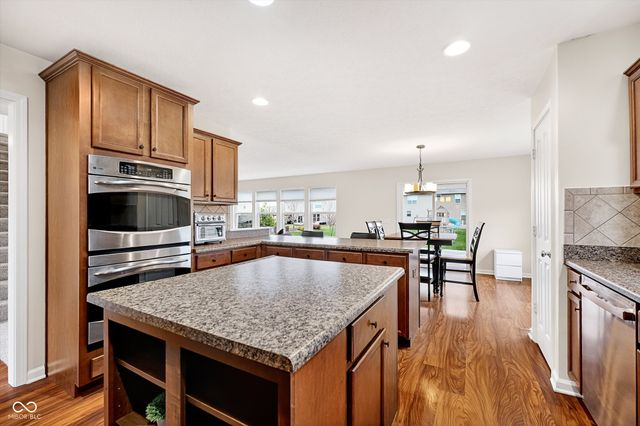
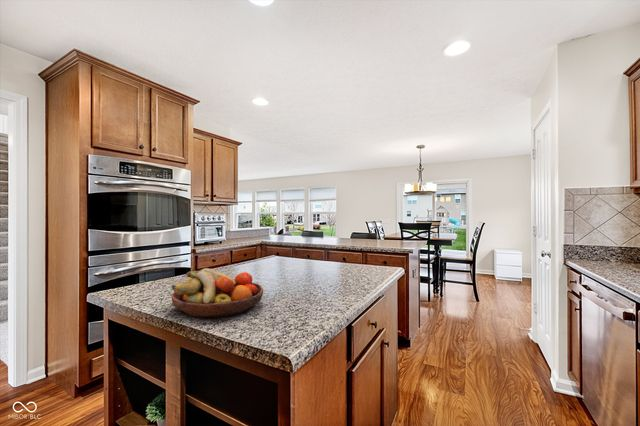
+ fruit bowl [170,267,264,319]
